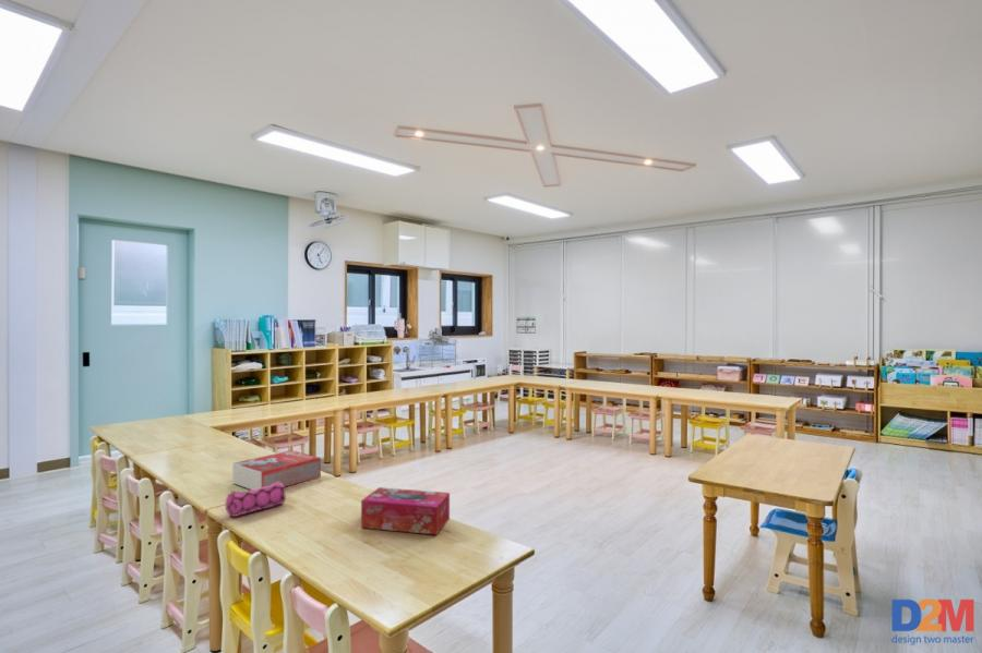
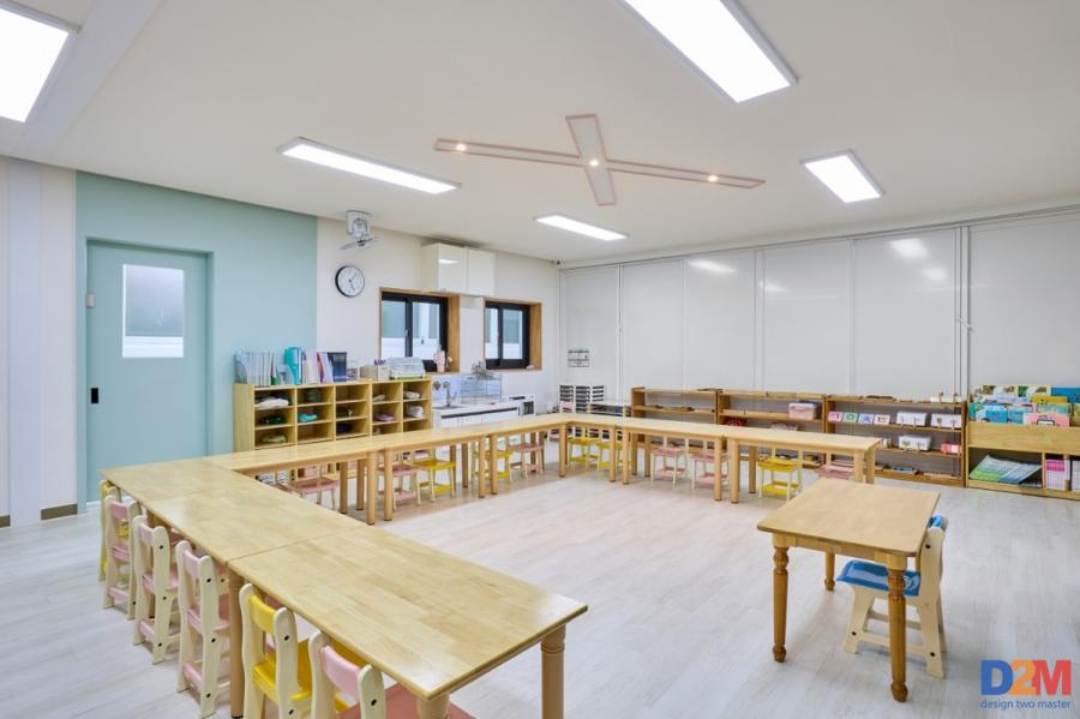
- tissue box [360,486,451,536]
- pencil case [225,482,287,518]
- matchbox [231,449,322,491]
